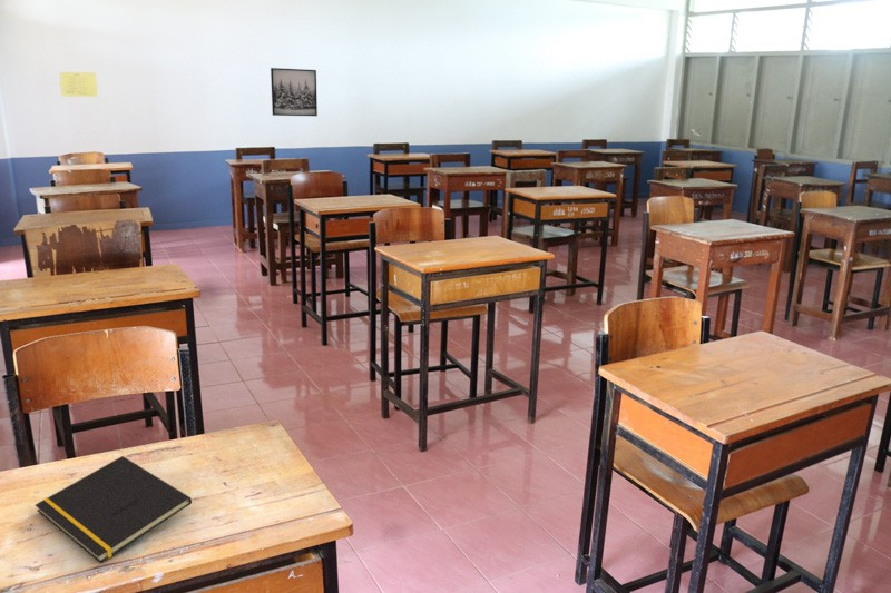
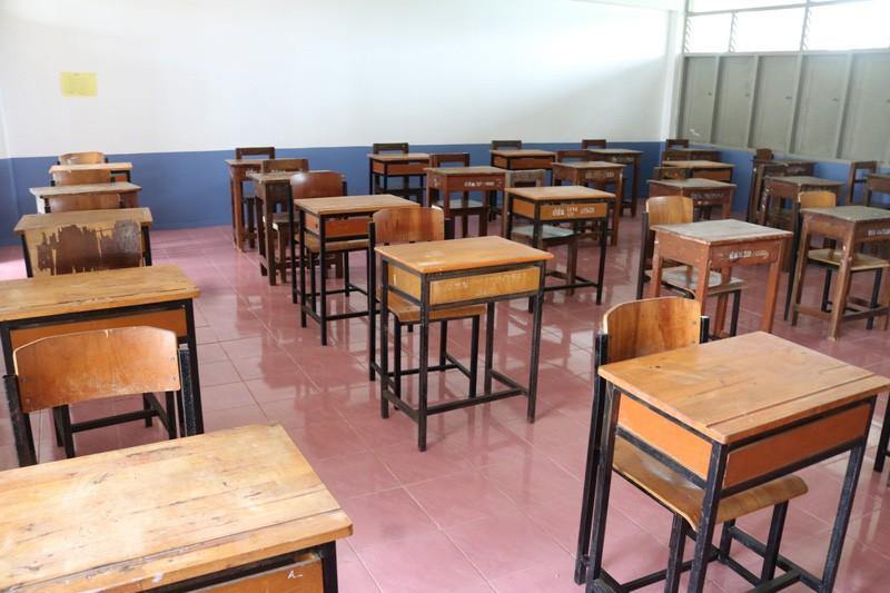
- wall art [270,67,319,117]
- notepad [35,455,193,564]
